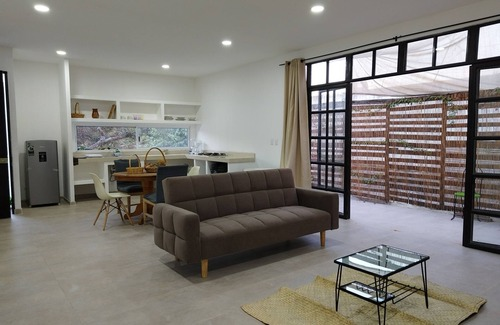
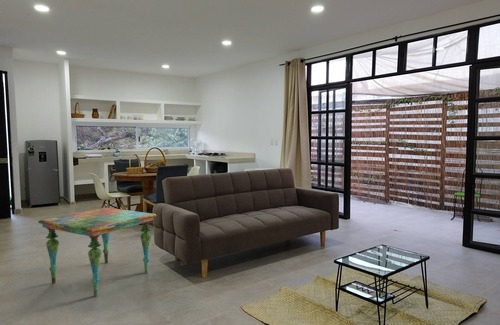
+ side table [37,207,157,297]
